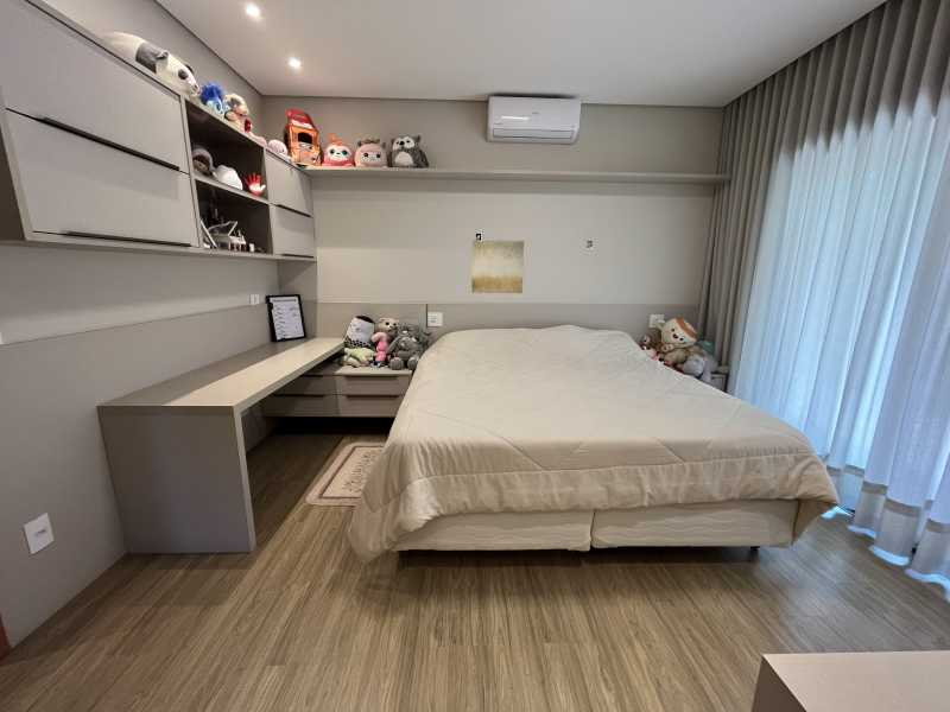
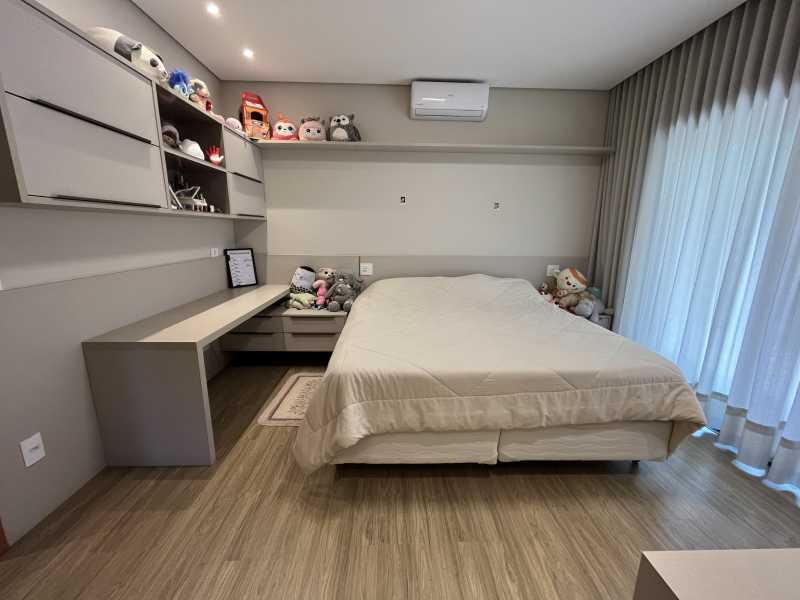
- wall art [470,239,525,294]
